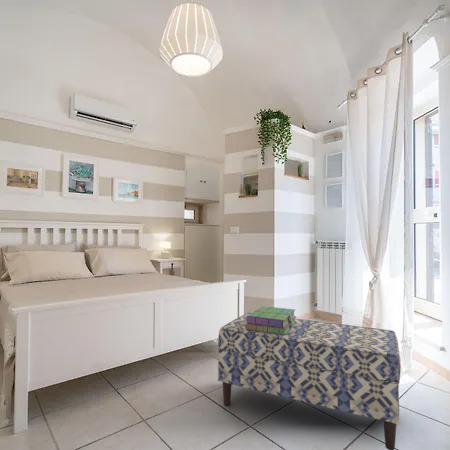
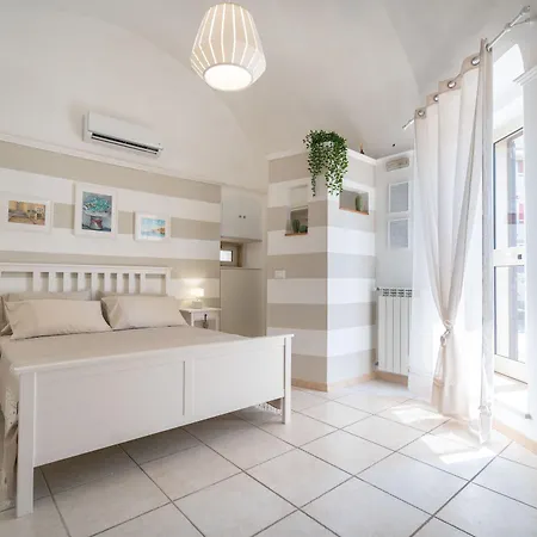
- stack of books [245,305,297,335]
- bench [217,312,402,450]
